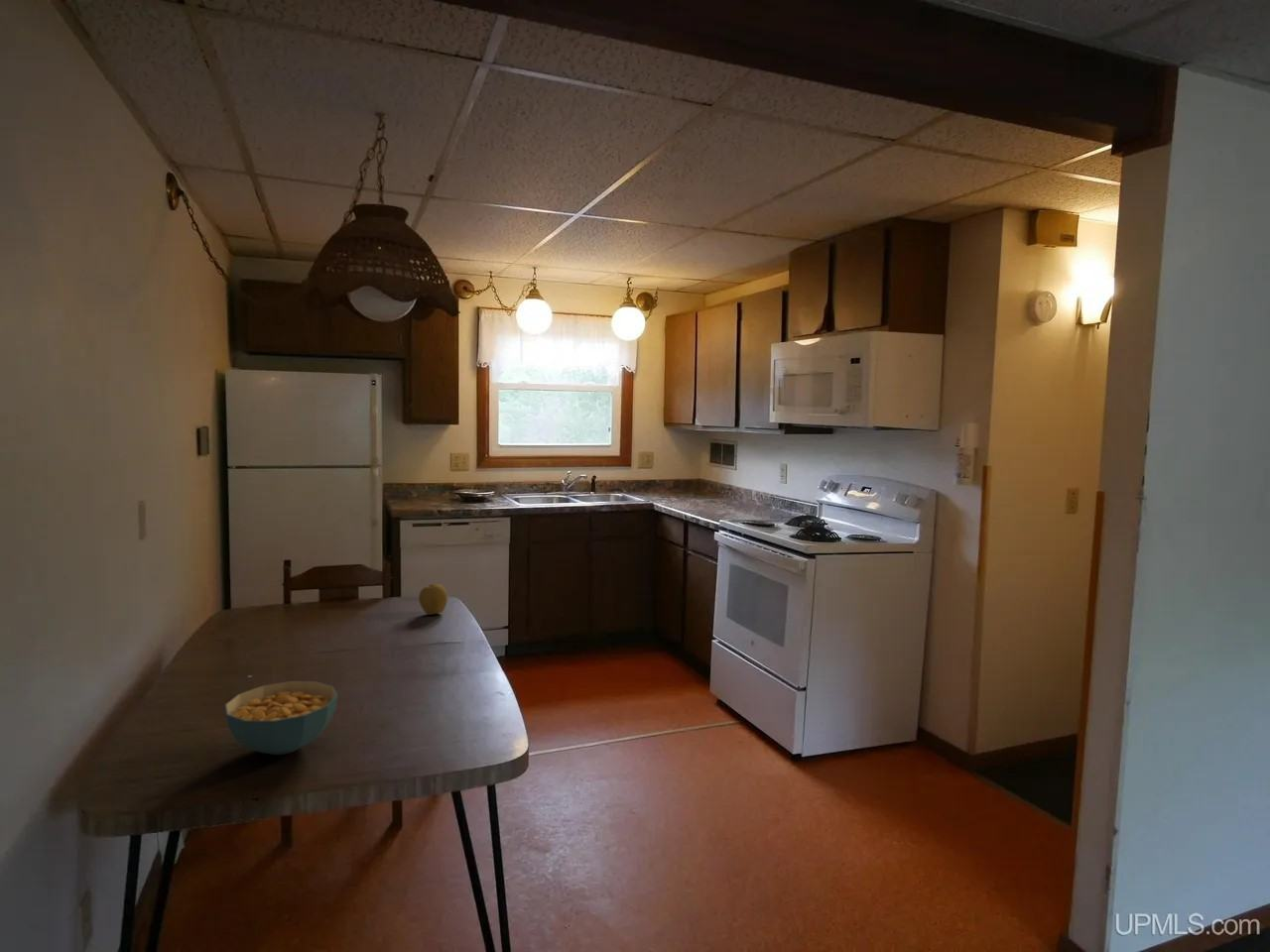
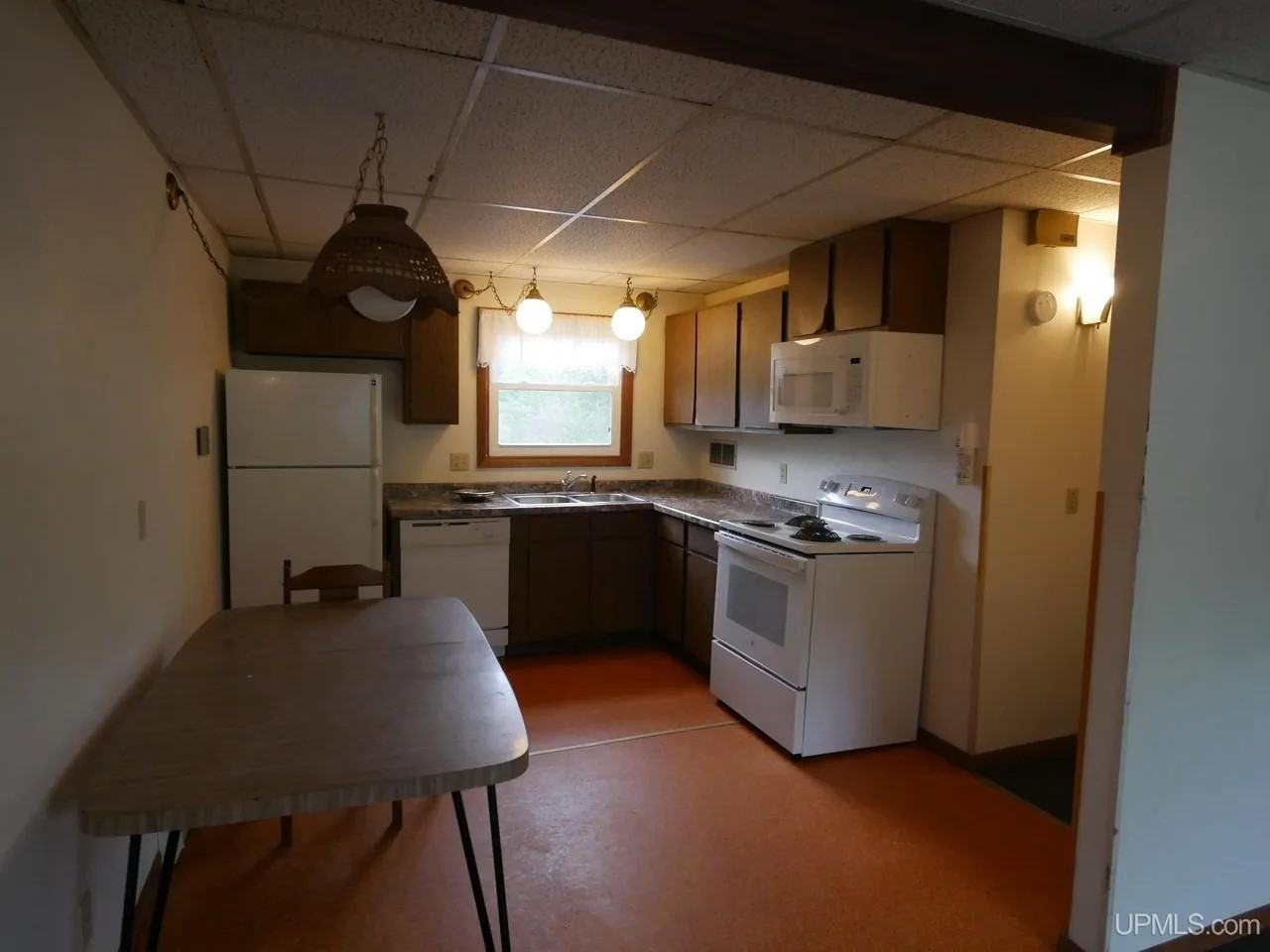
- cereal bowl [224,680,339,756]
- fruit [418,583,448,616]
